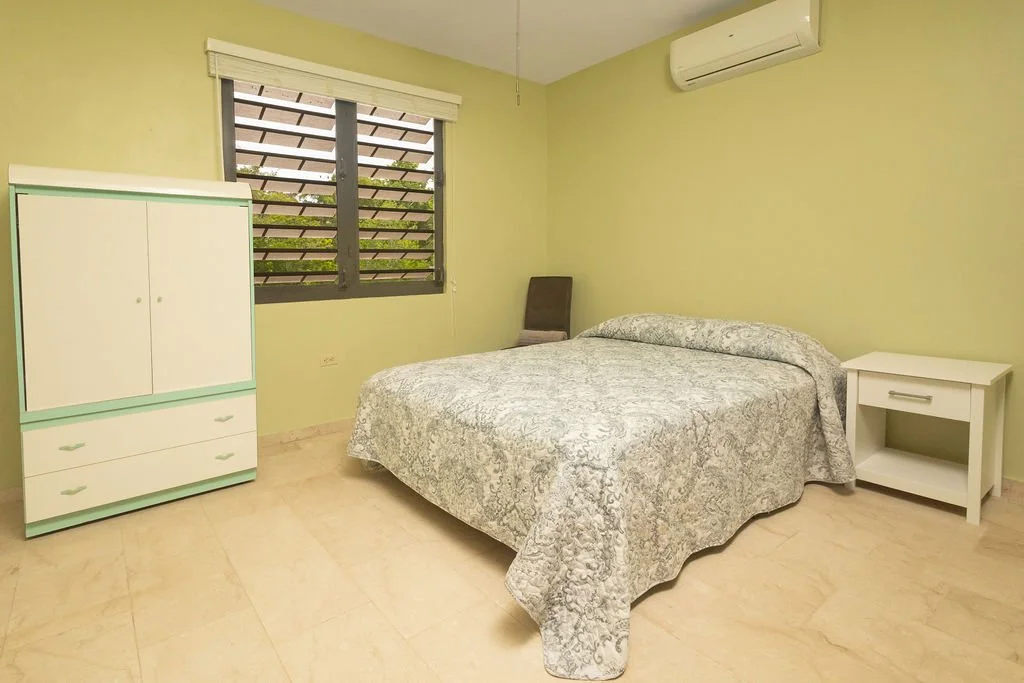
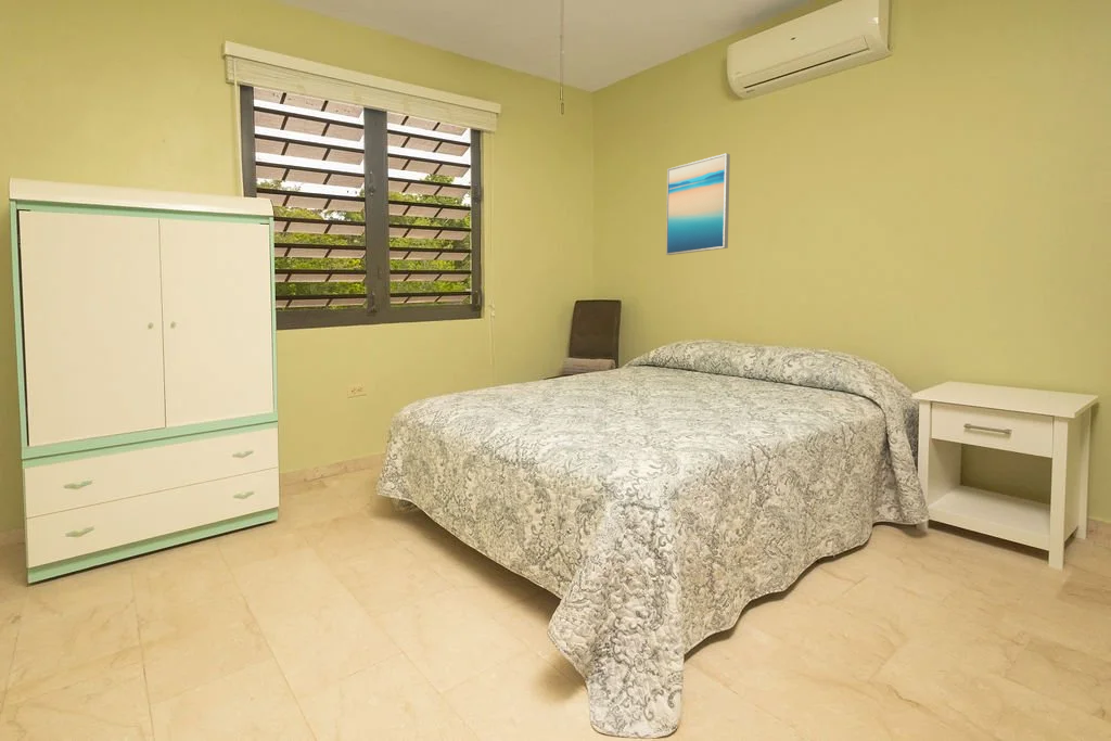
+ wall art [665,152,731,256]
